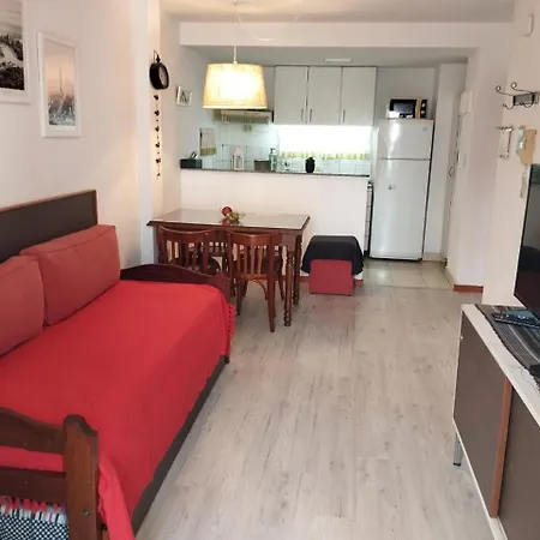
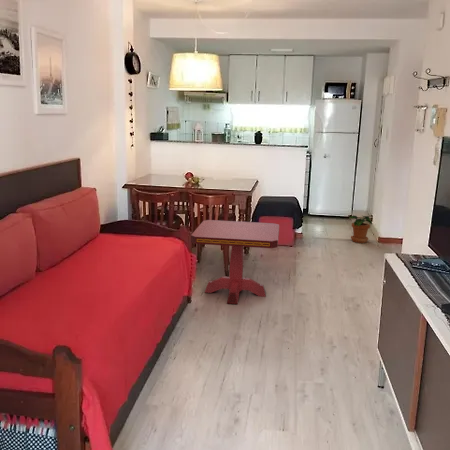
+ potted plant [347,214,373,244]
+ side table [190,219,280,305]
